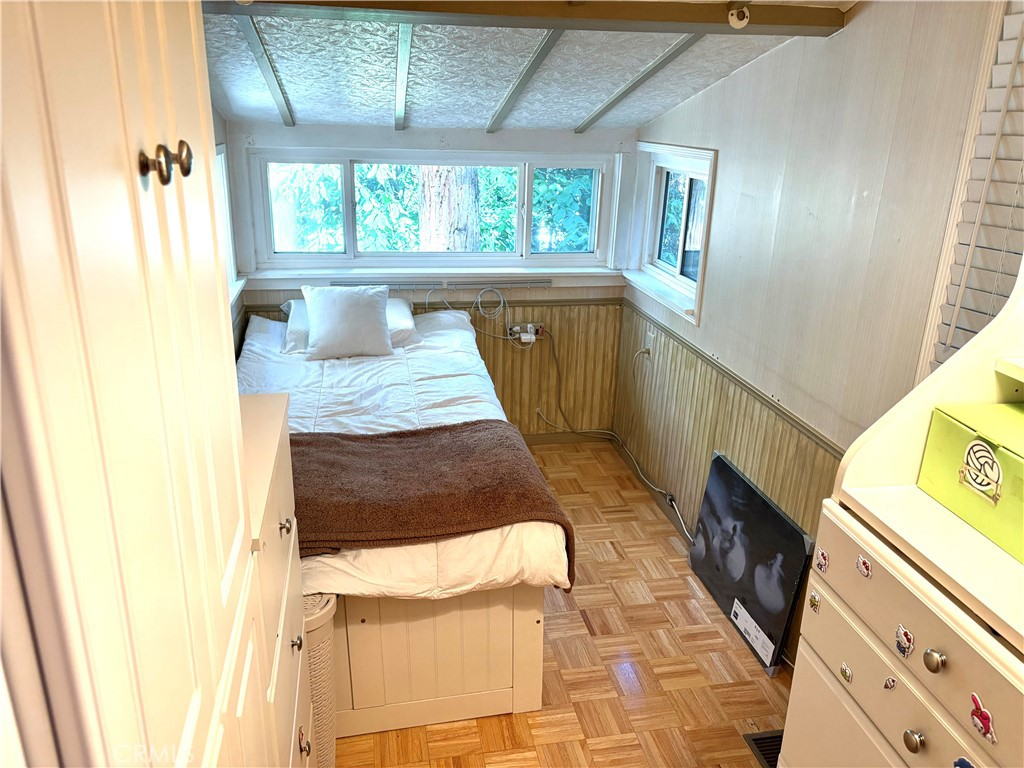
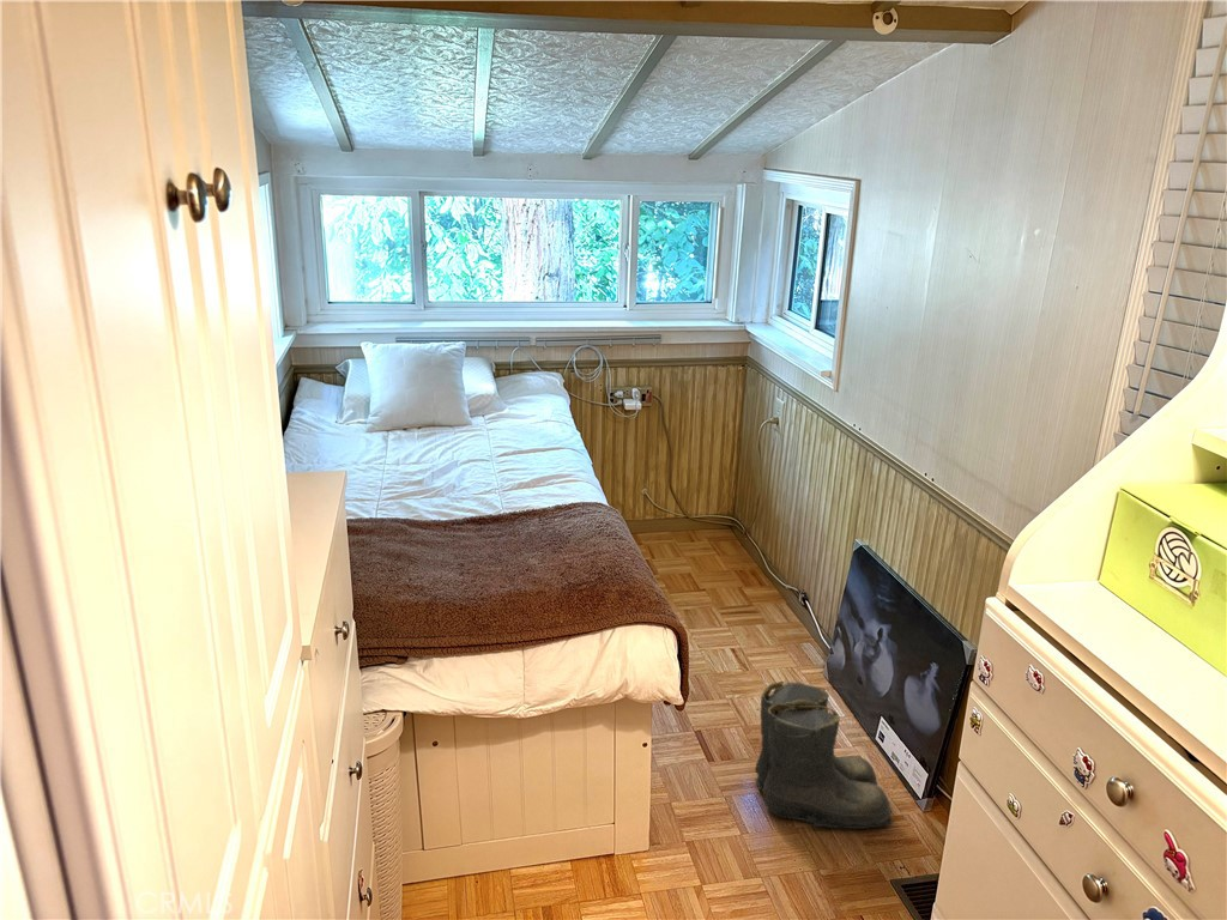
+ boots [754,680,894,830]
